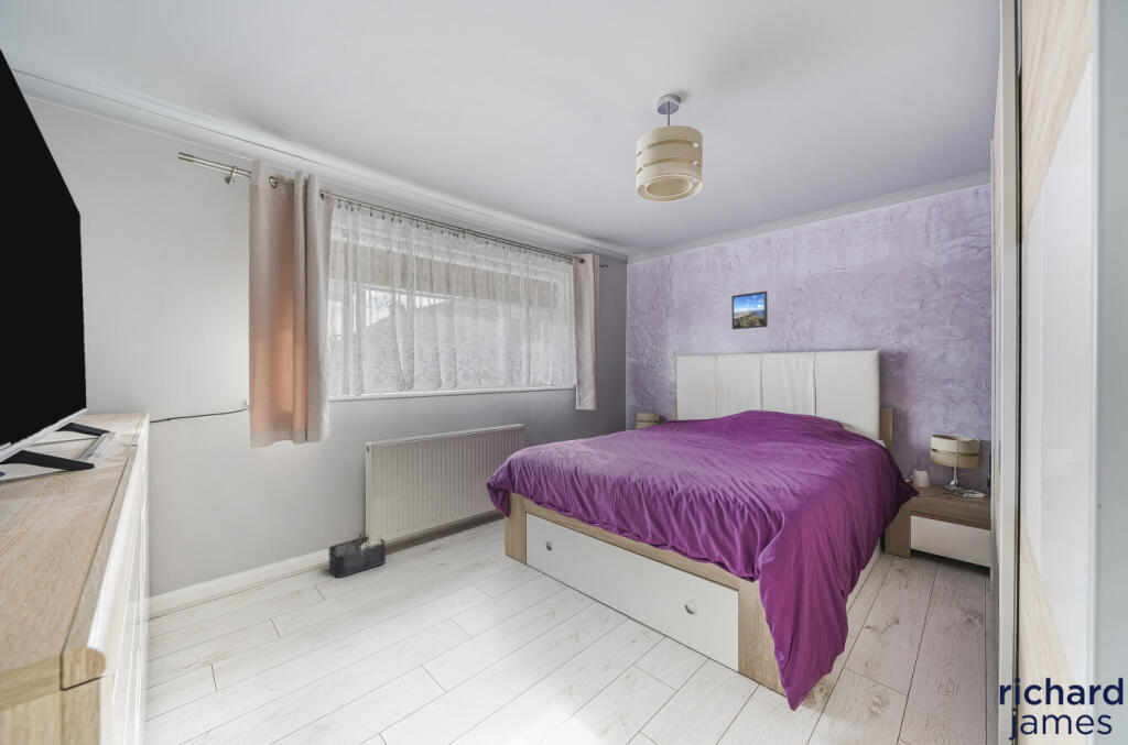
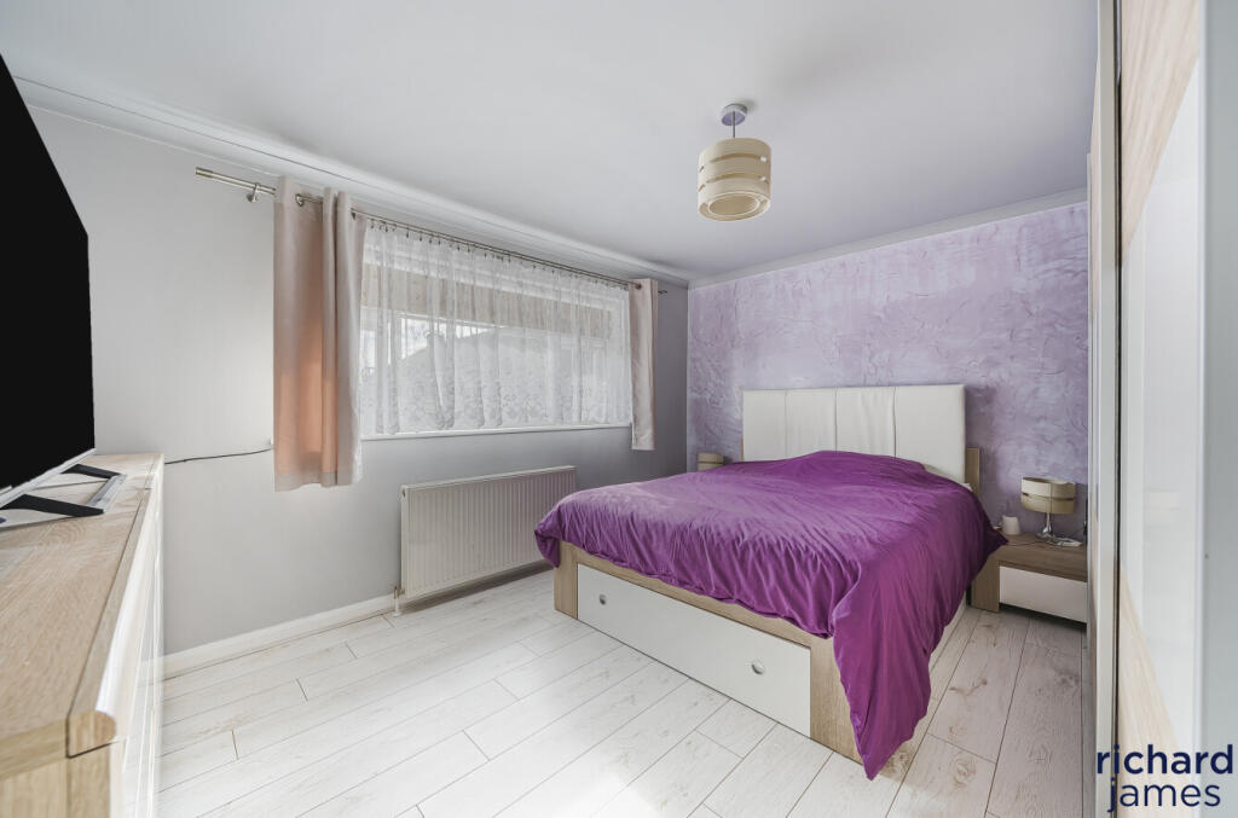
- storage bin [327,535,387,579]
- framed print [730,291,769,330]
